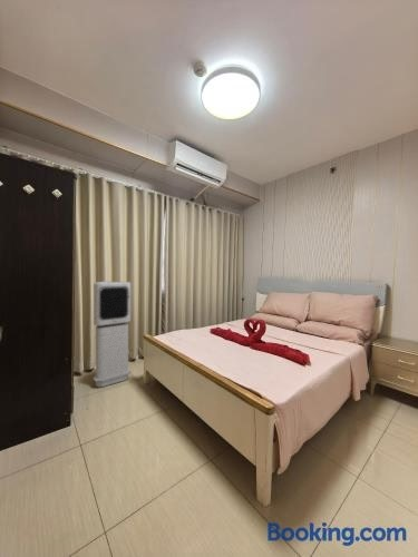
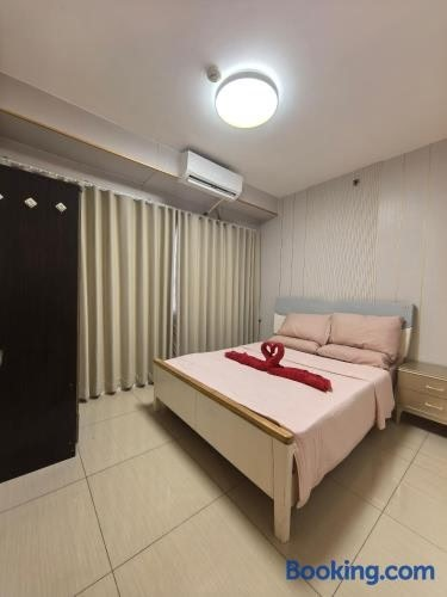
- air purifier [93,281,132,389]
